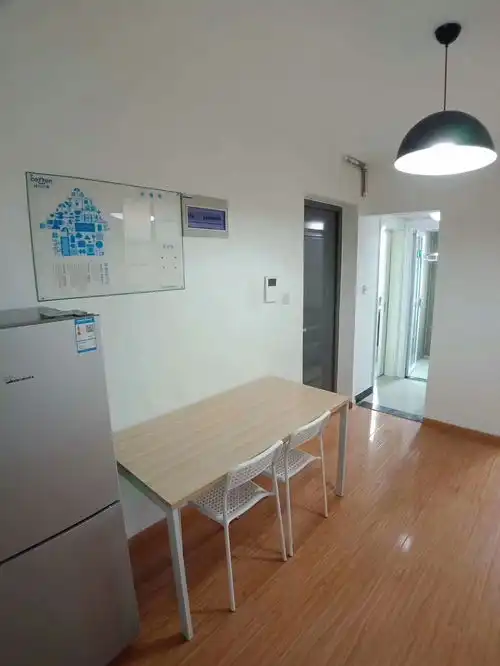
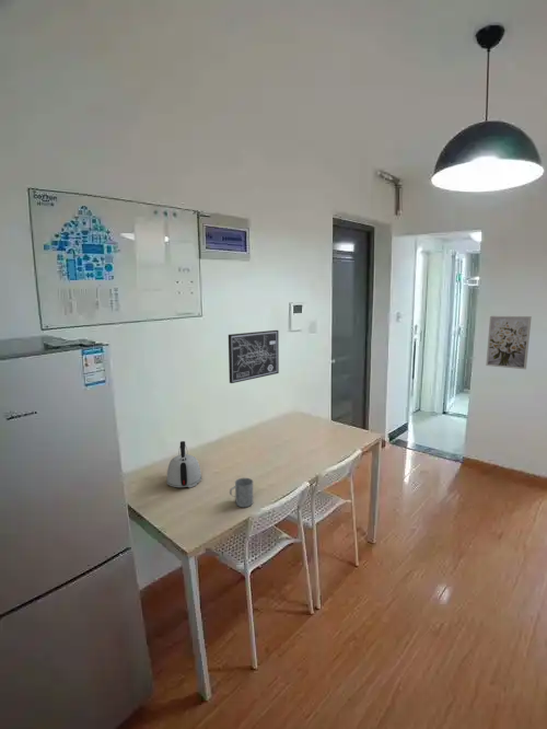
+ kettle [165,440,202,488]
+ wall art [485,314,533,370]
+ wall art [228,329,280,384]
+ mug [229,477,254,508]
